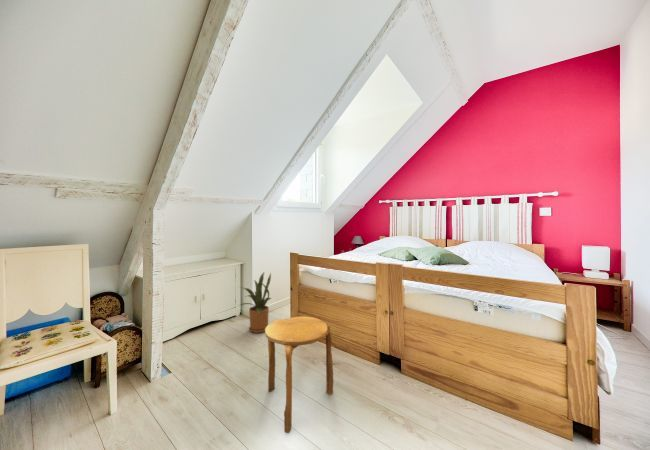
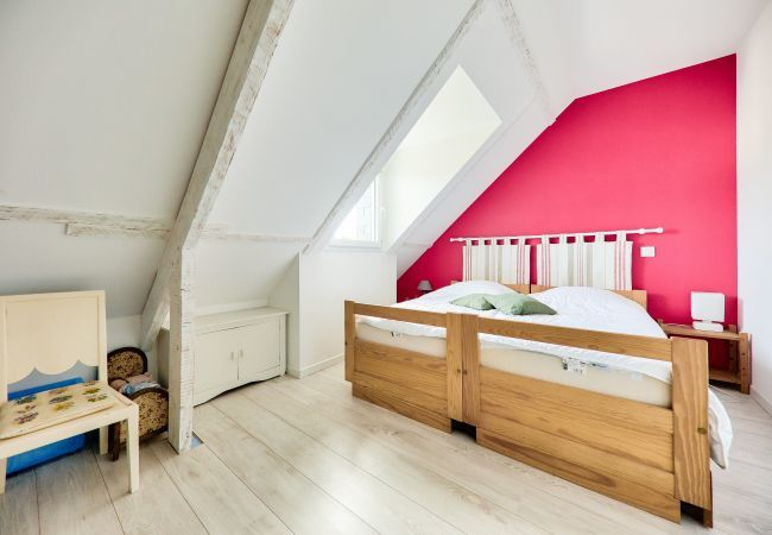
- stool [264,315,335,434]
- house plant [239,272,272,334]
